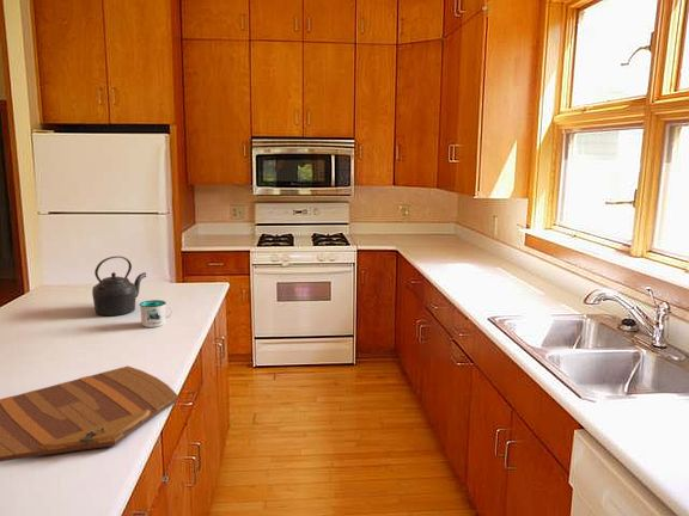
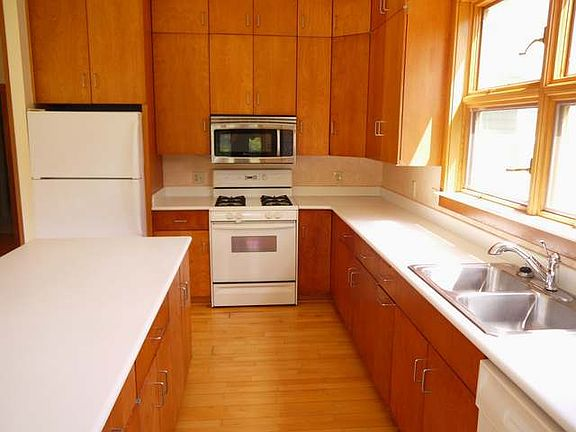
- mug [139,299,175,328]
- cutting board [0,366,181,463]
- kettle [91,256,147,317]
